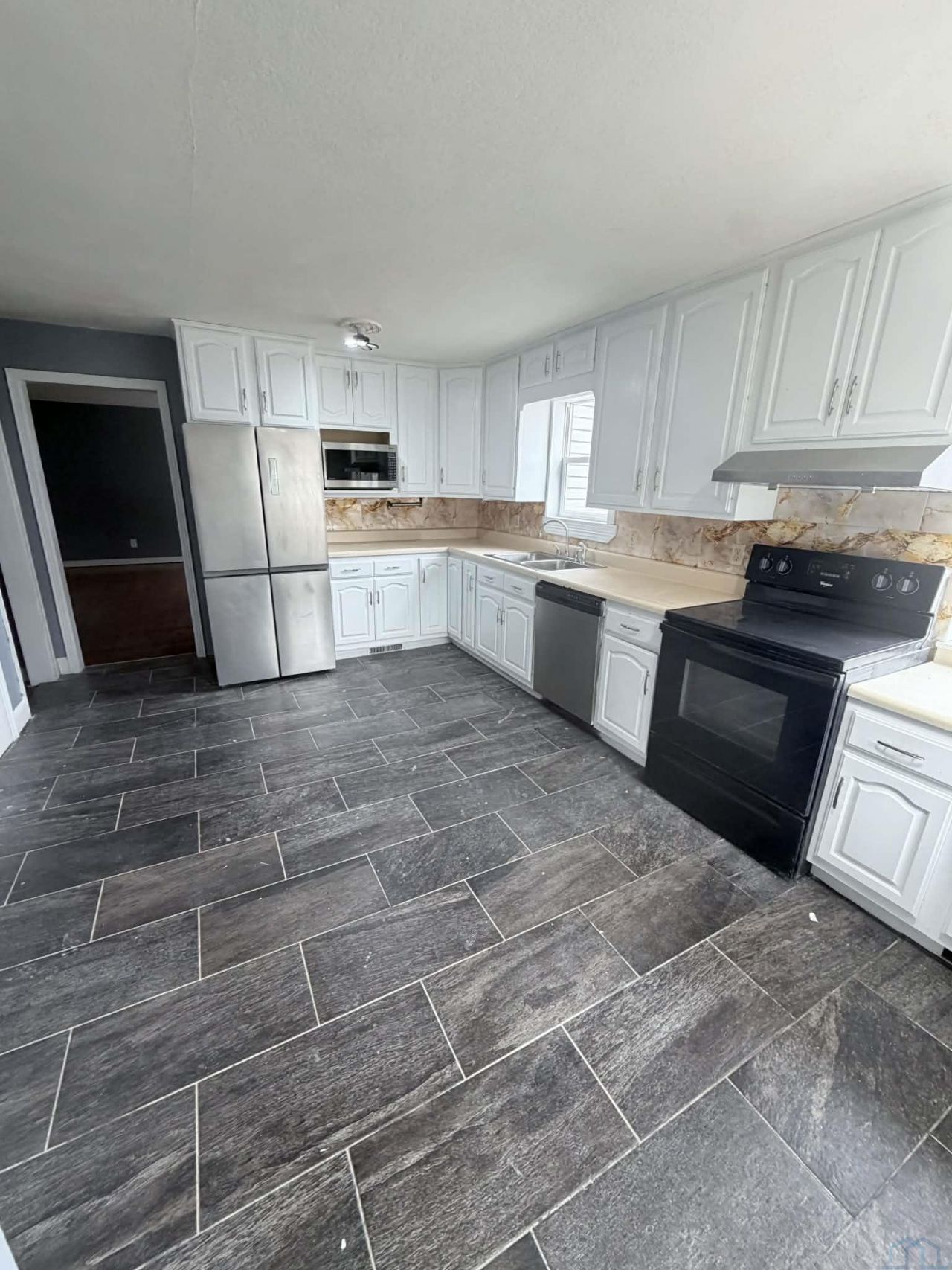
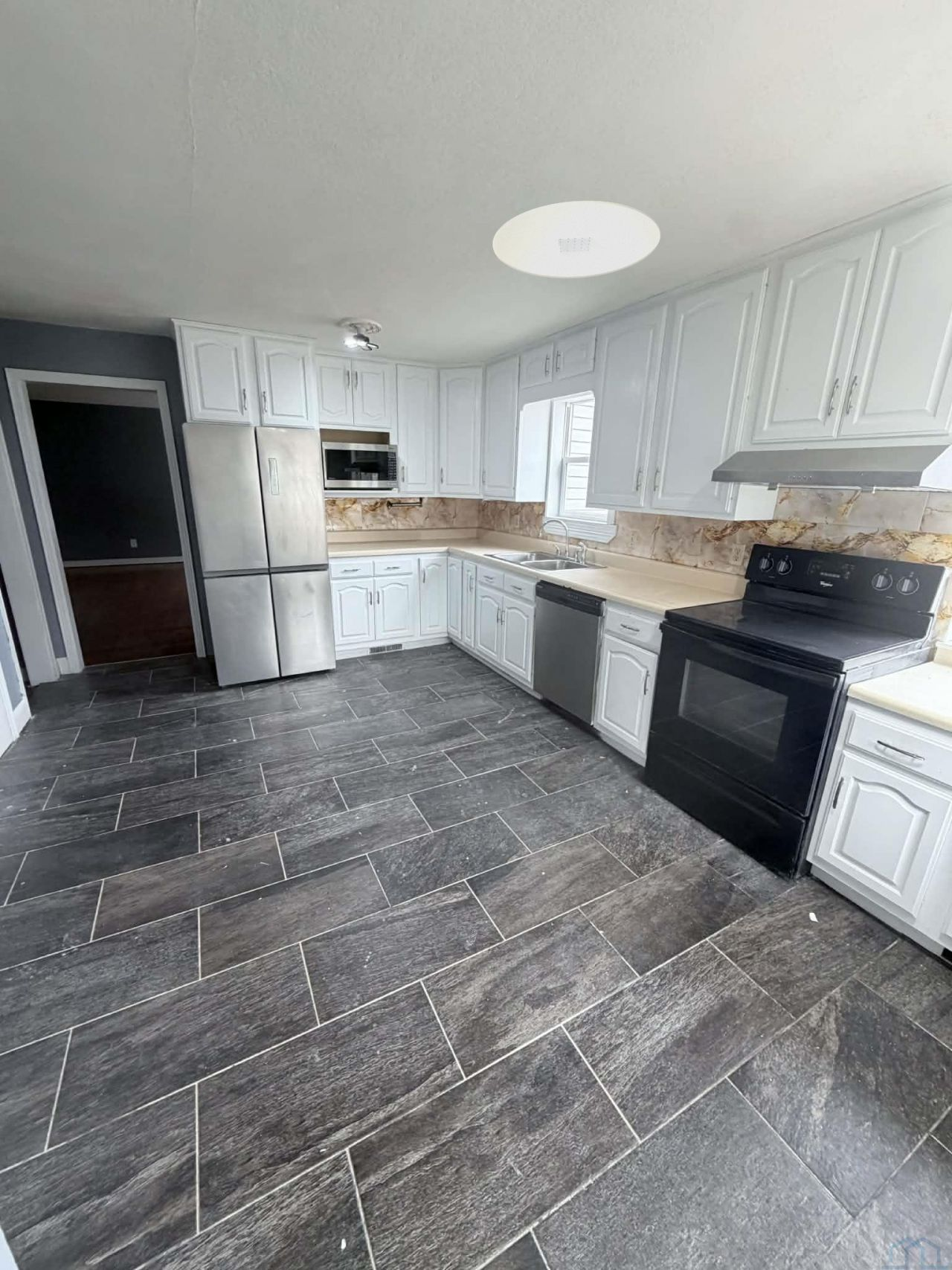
+ ceiling light [492,200,661,279]
